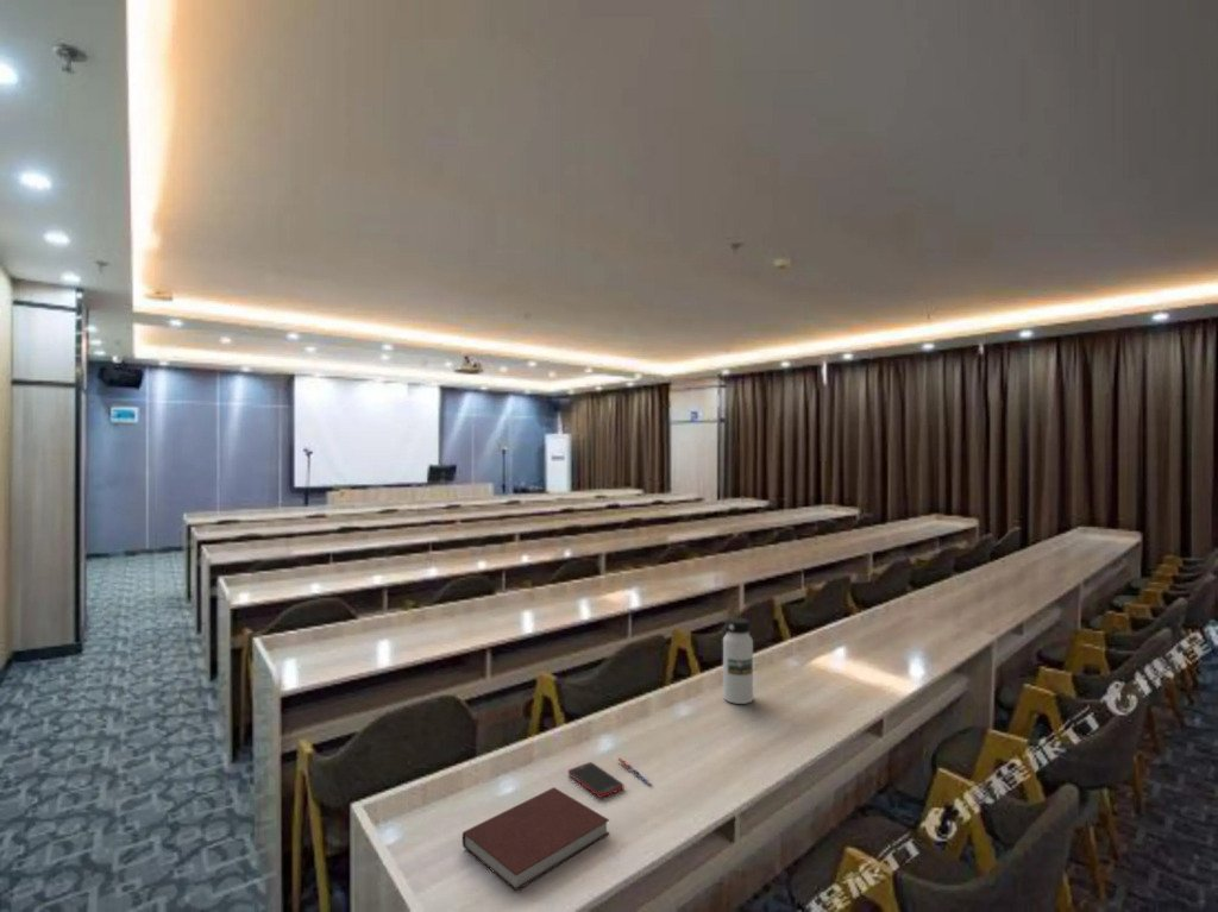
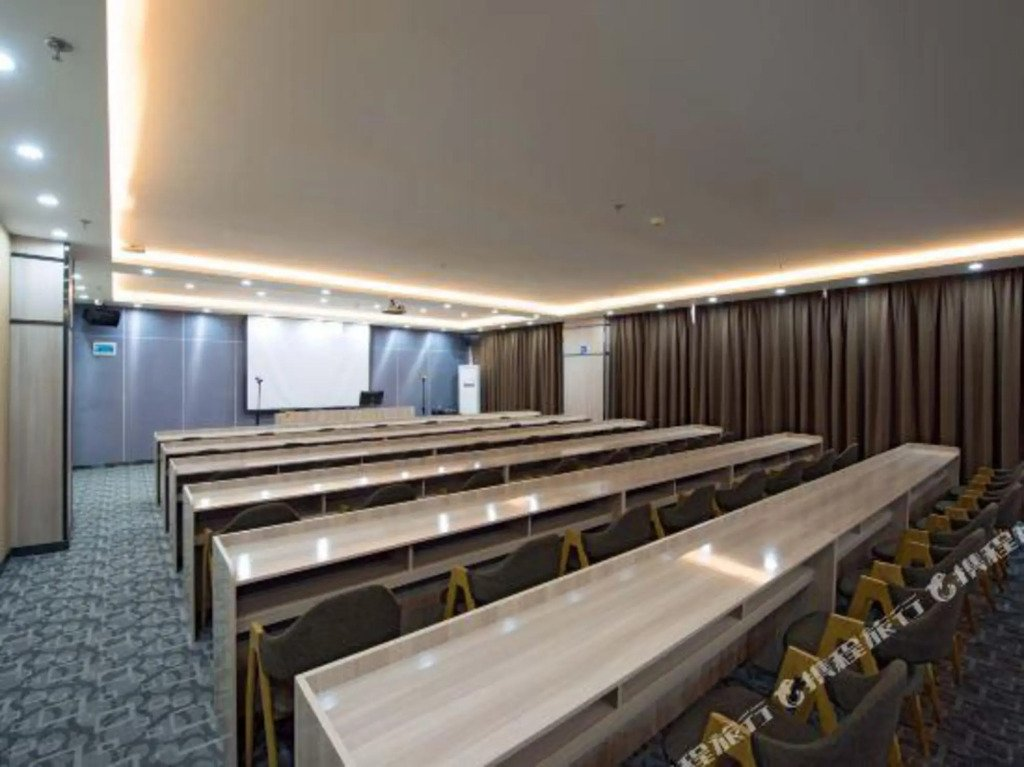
- notebook [462,786,610,892]
- cell phone [567,761,624,799]
- pen [617,756,653,787]
- water bottle [722,616,754,705]
